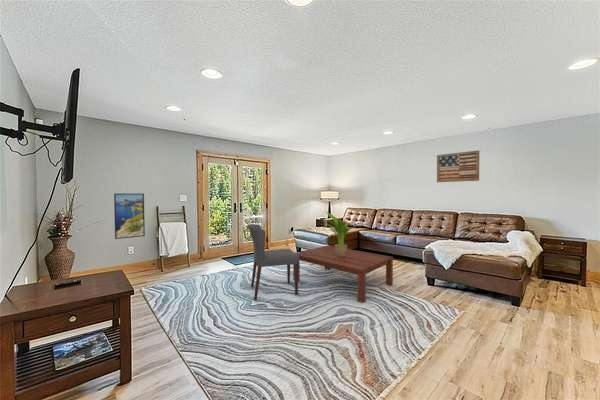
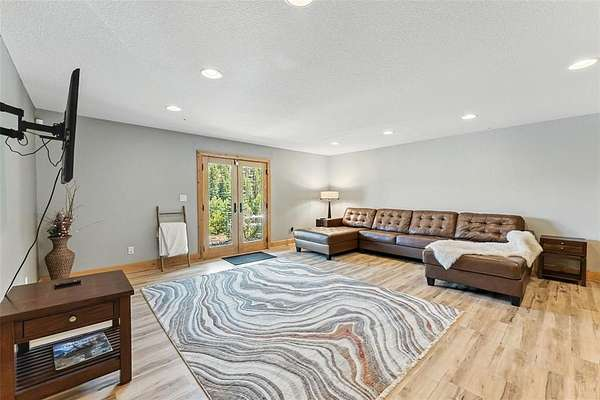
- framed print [113,193,146,240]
- chair [247,223,300,301]
- wall art [436,149,480,183]
- coffee table [292,245,394,304]
- potted plant [324,211,358,257]
